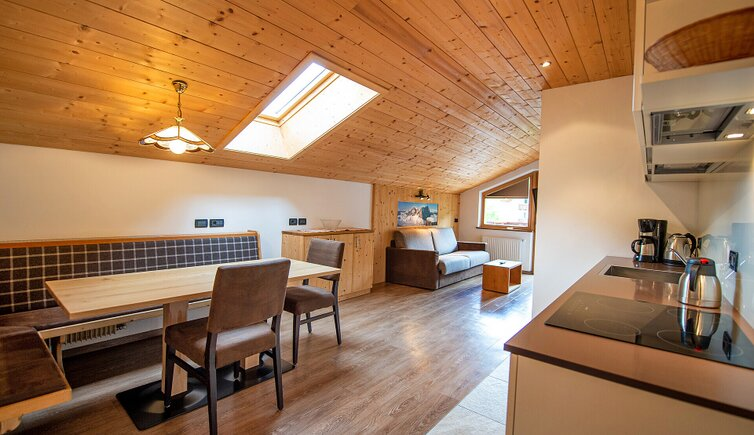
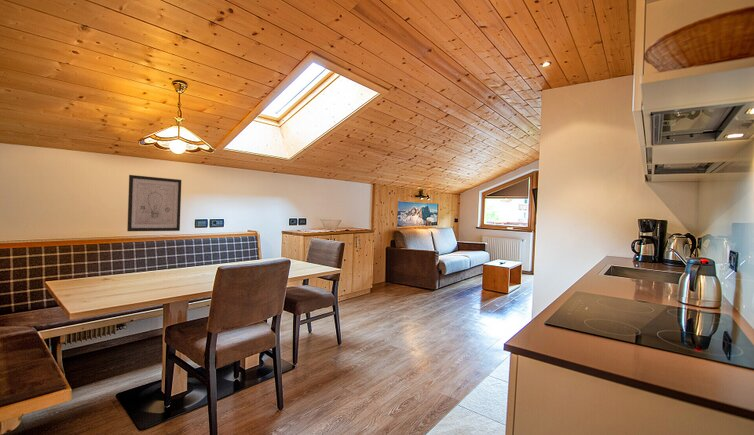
+ wall art [126,174,182,232]
